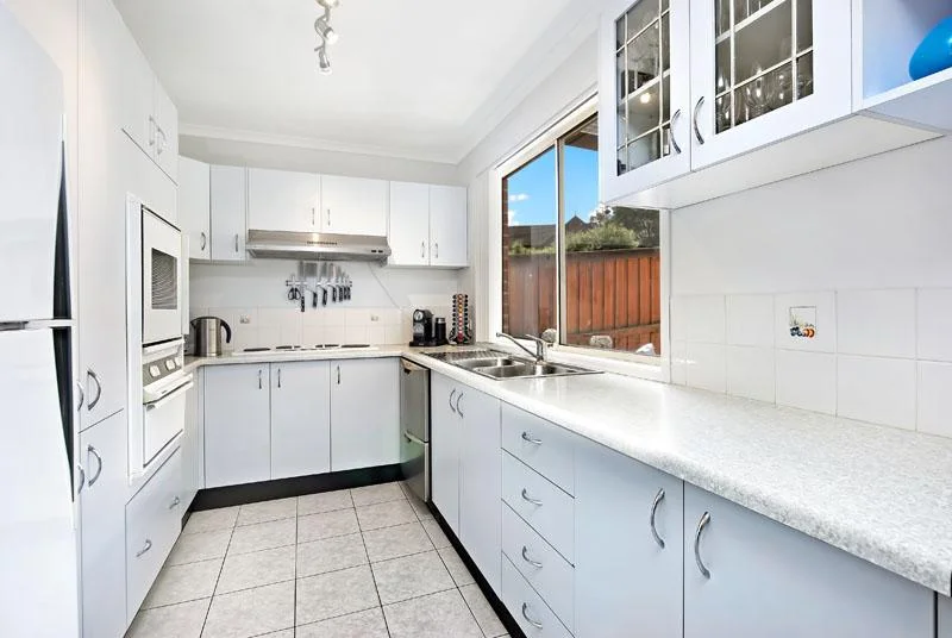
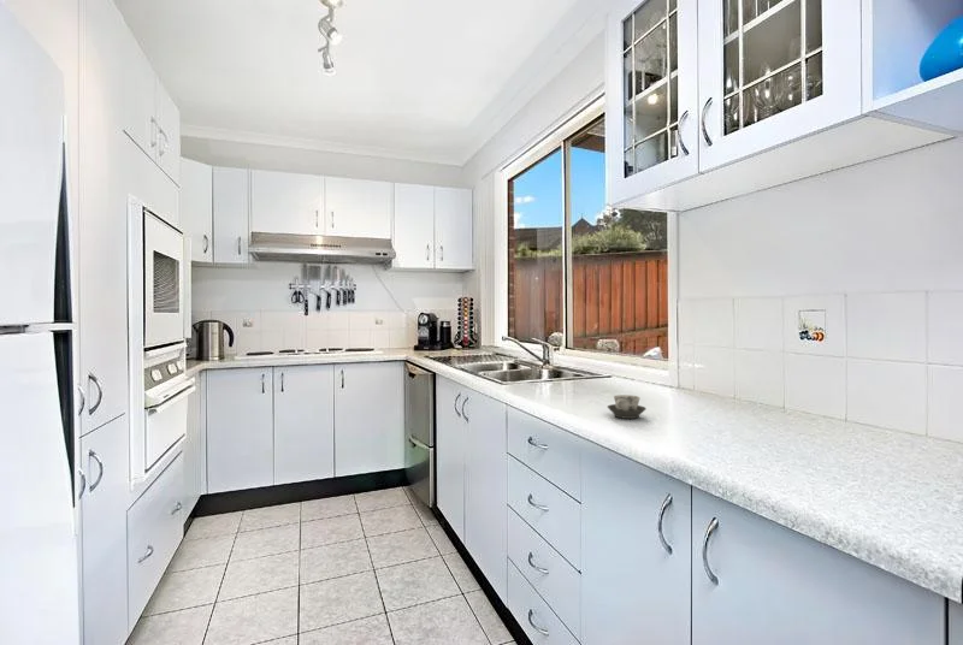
+ cup [607,393,648,420]
